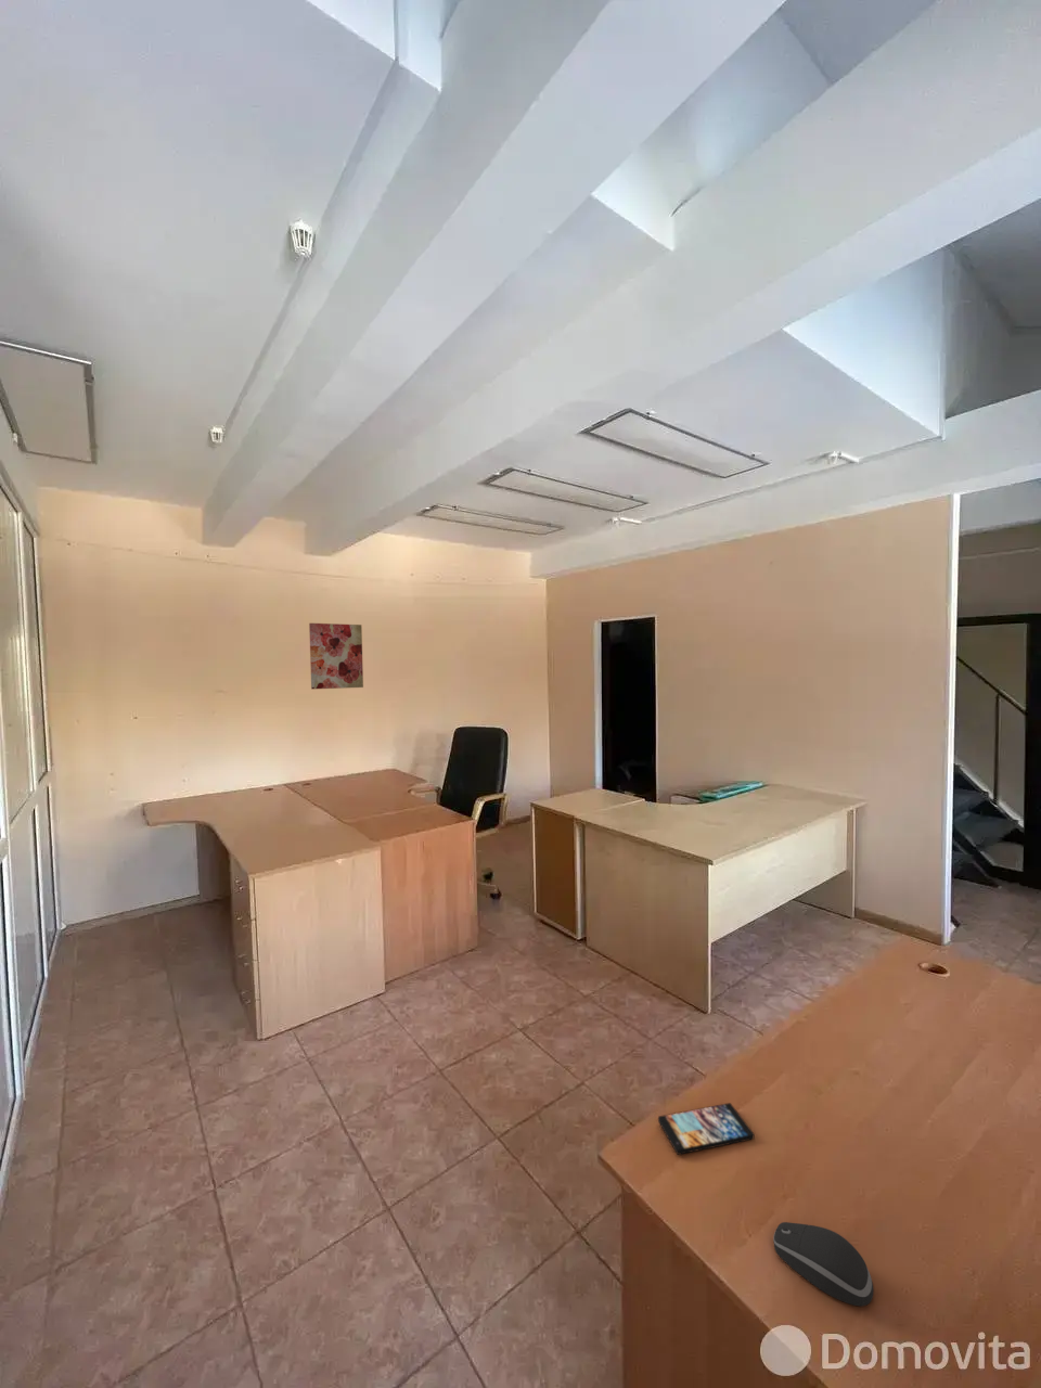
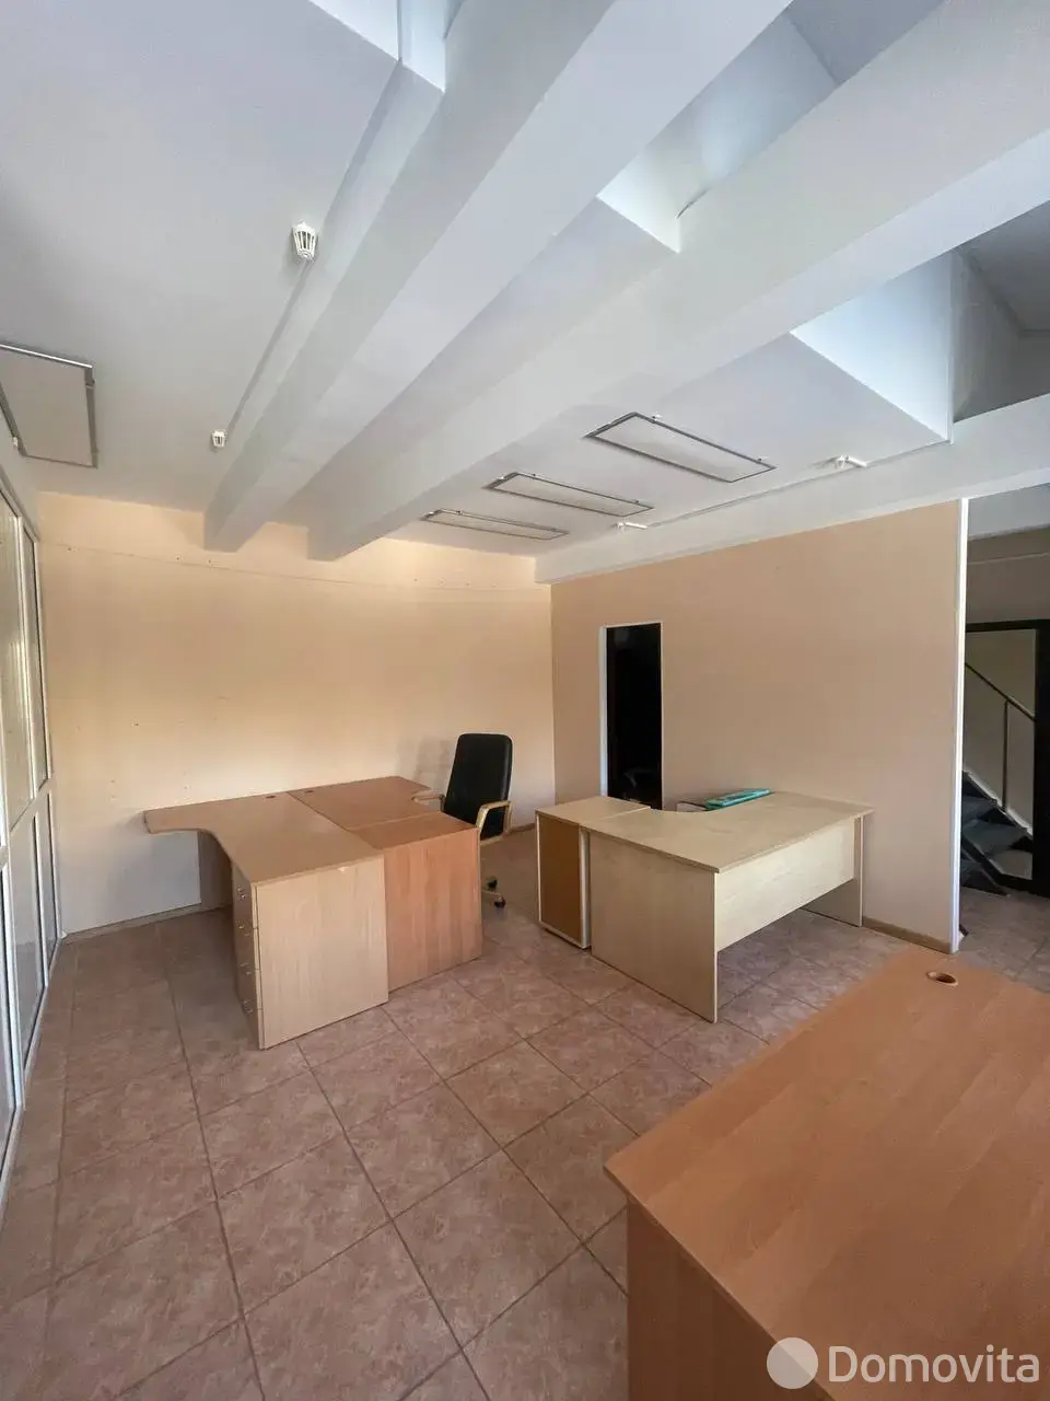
- smartphone [657,1102,755,1156]
- computer mouse [772,1221,875,1307]
- wall art [308,623,364,690]
